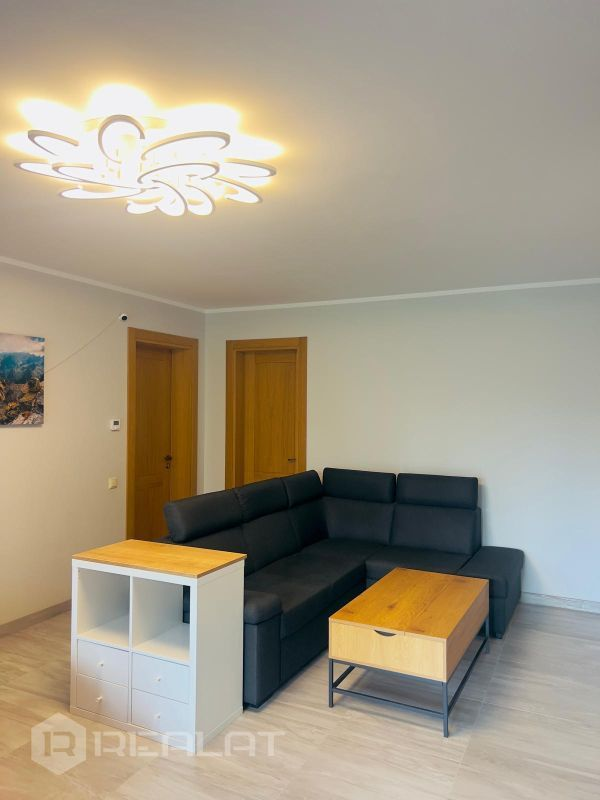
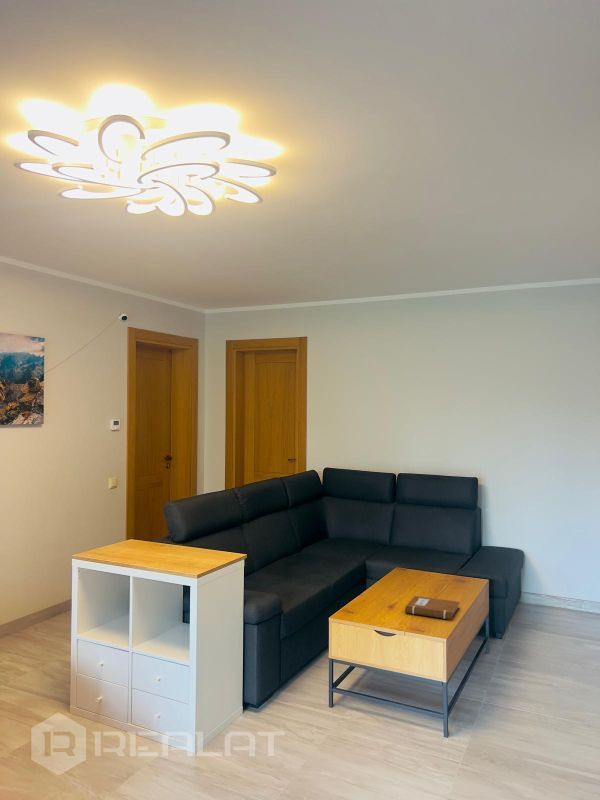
+ notebook [404,595,461,621]
